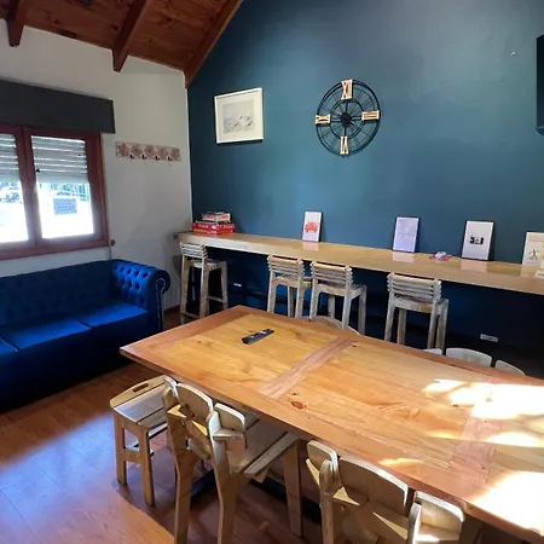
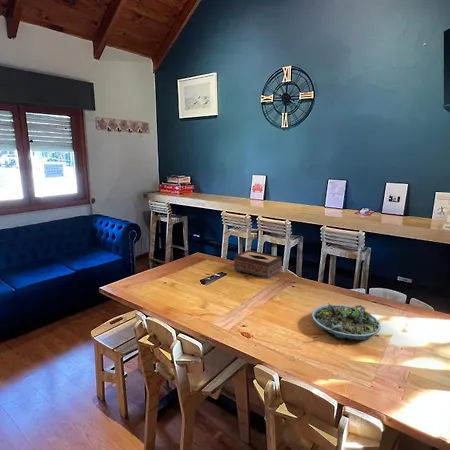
+ tissue box [233,249,283,280]
+ succulent planter [311,302,382,341]
